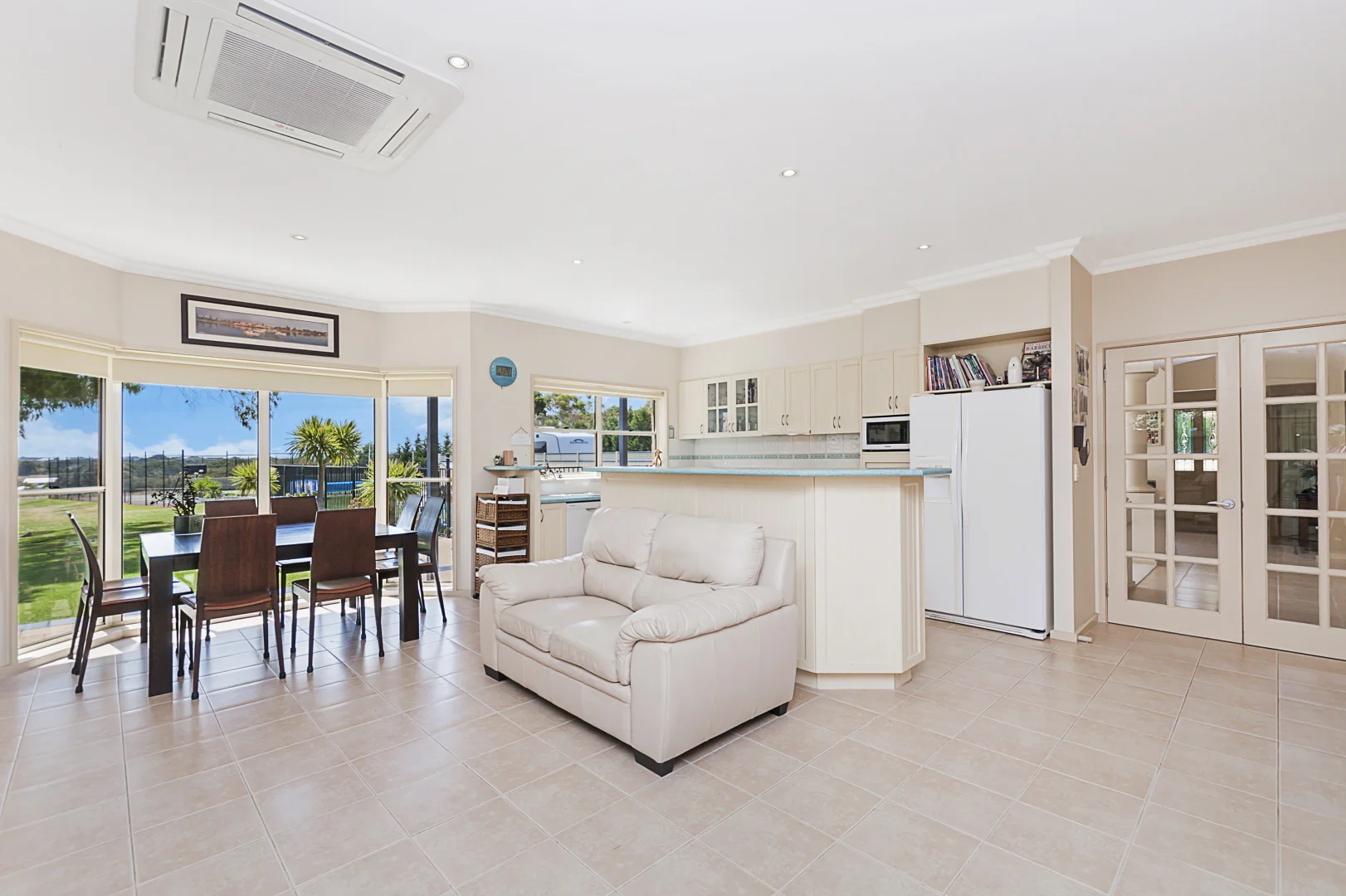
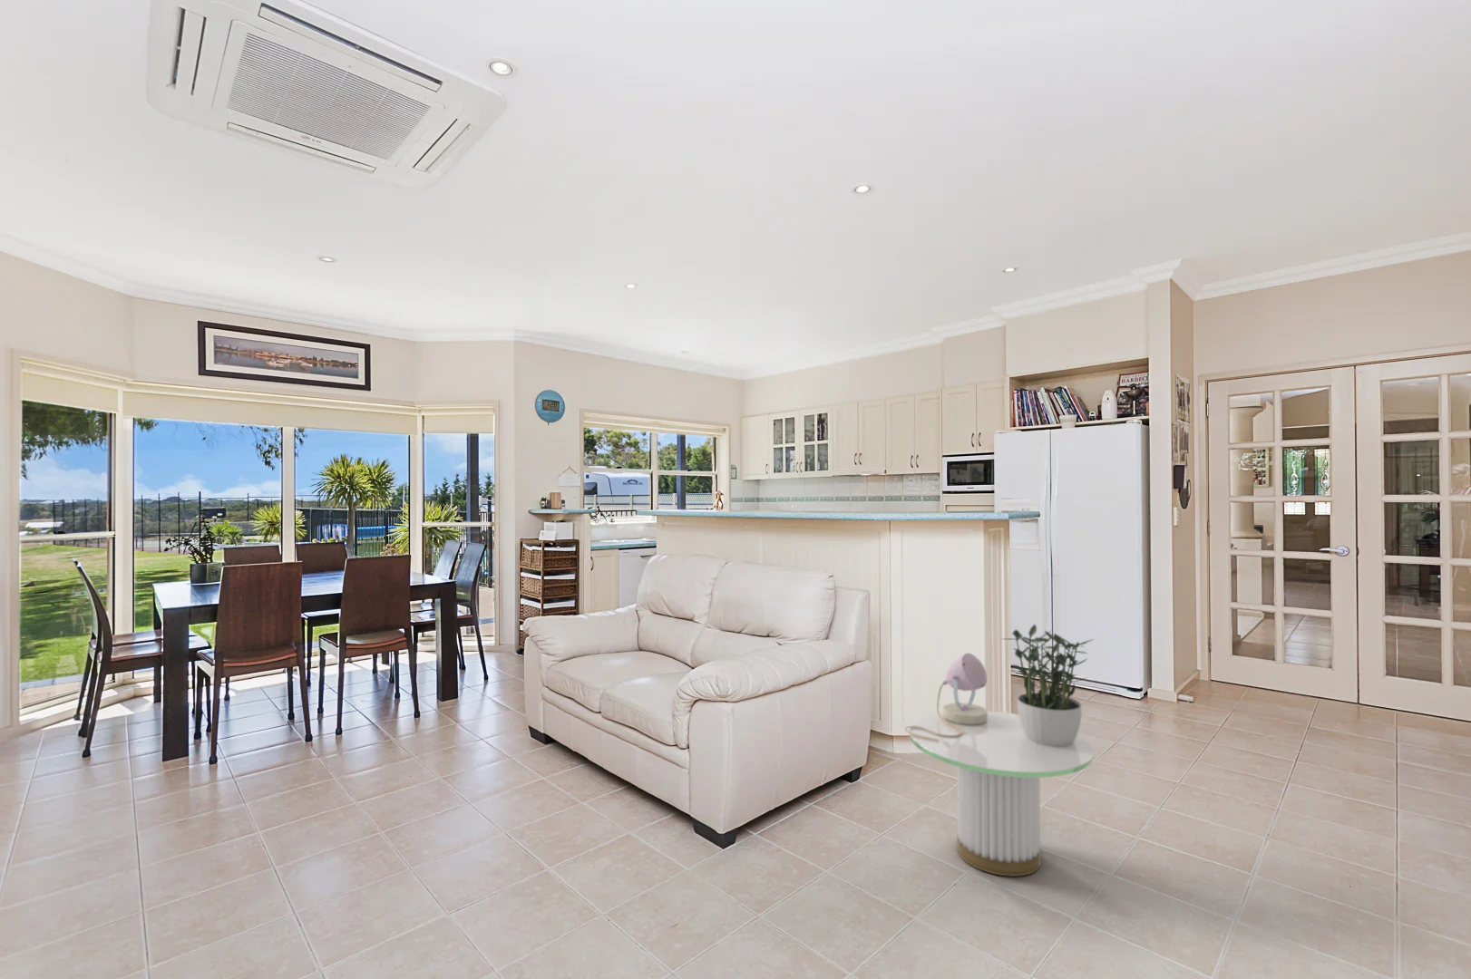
+ table lamp [904,652,988,742]
+ potted plant [999,624,1095,746]
+ side table [908,710,1095,877]
